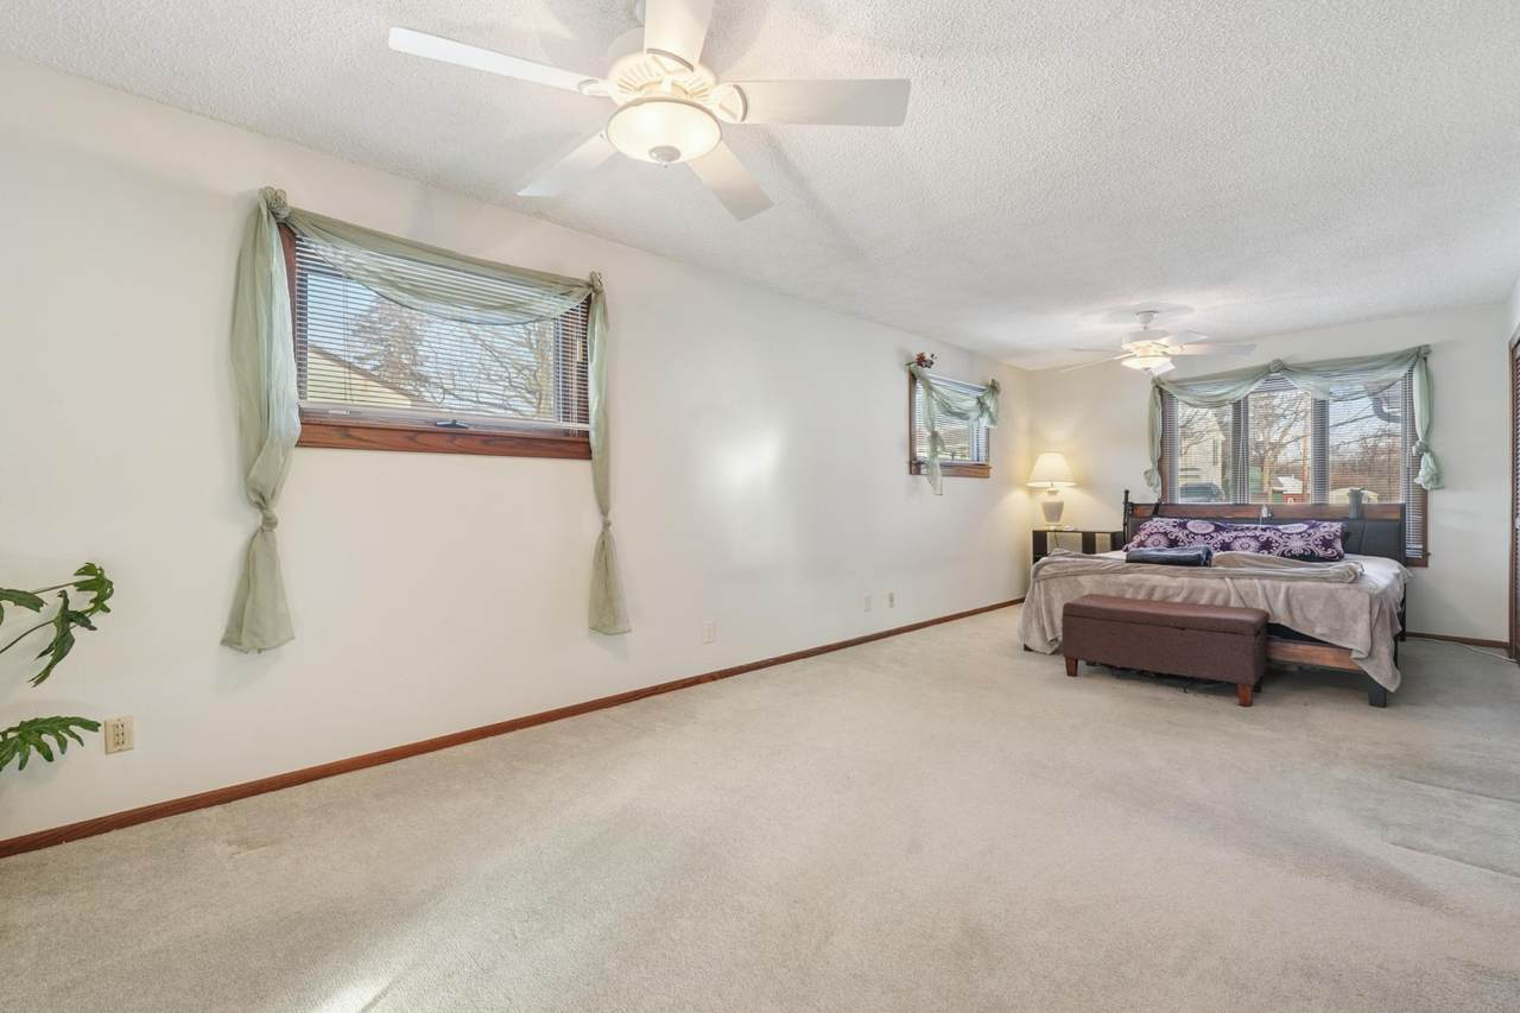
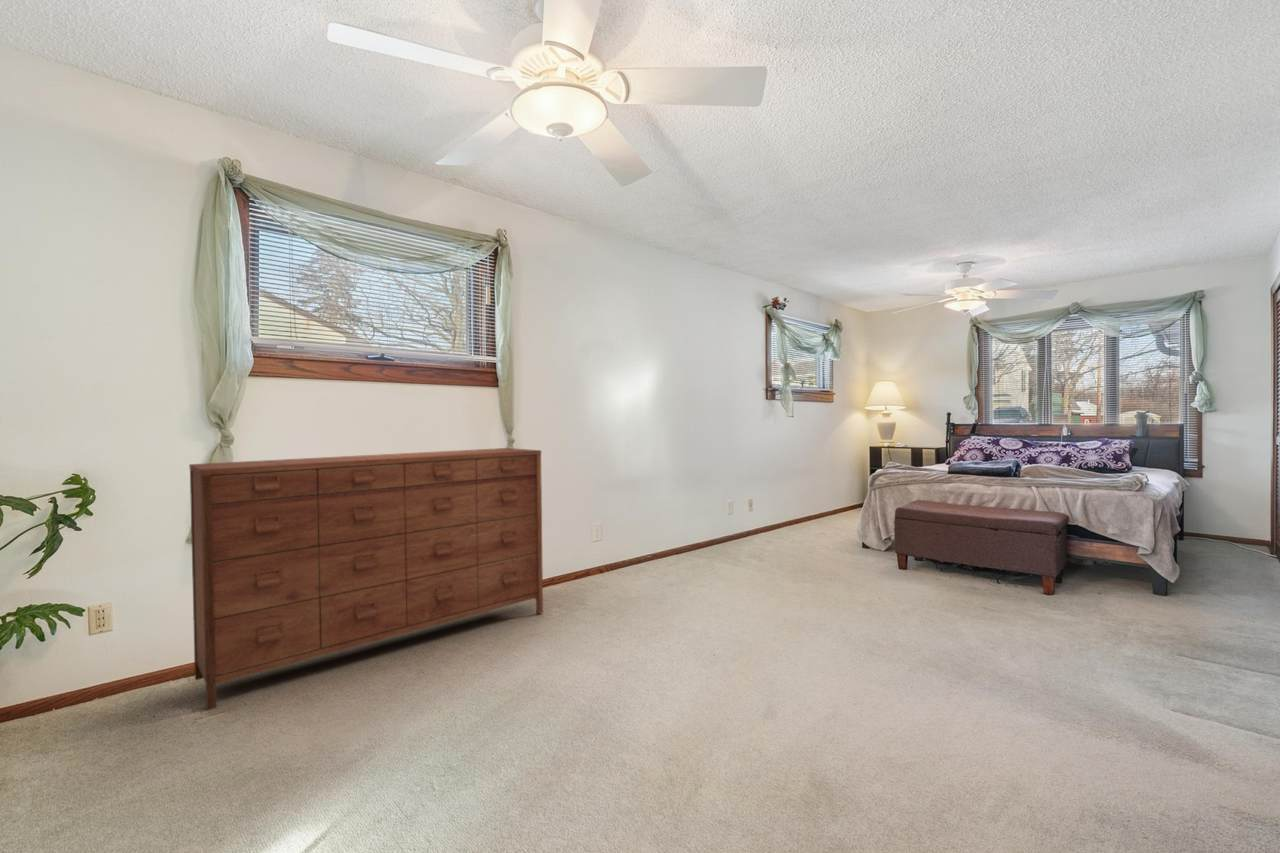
+ dresser [188,447,544,711]
